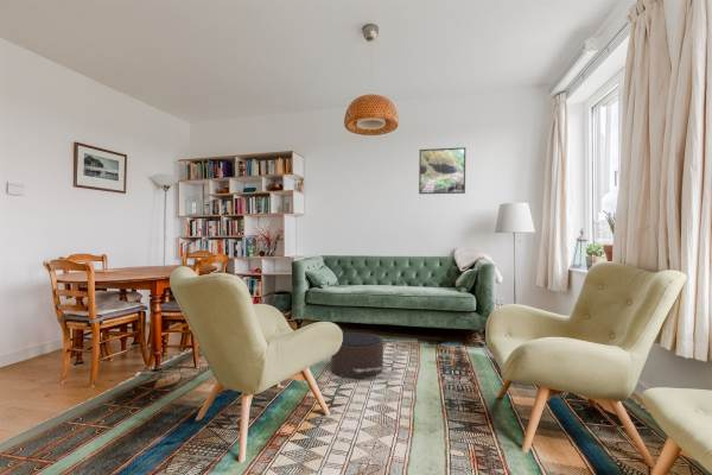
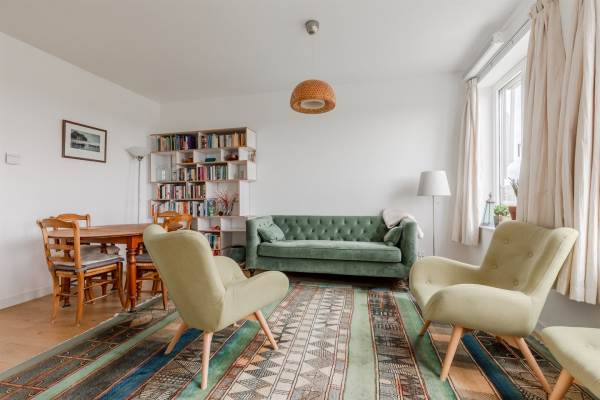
- pouf [330,331,388,380]
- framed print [418,146,466,195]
